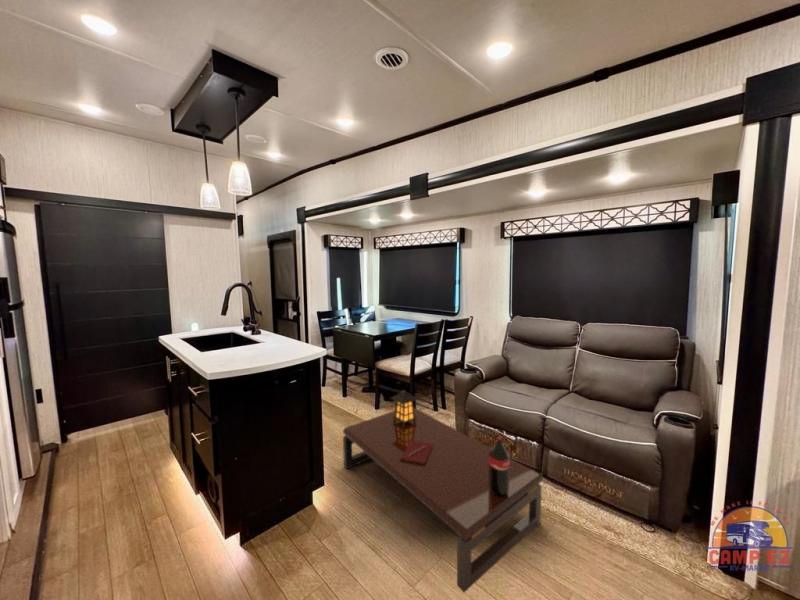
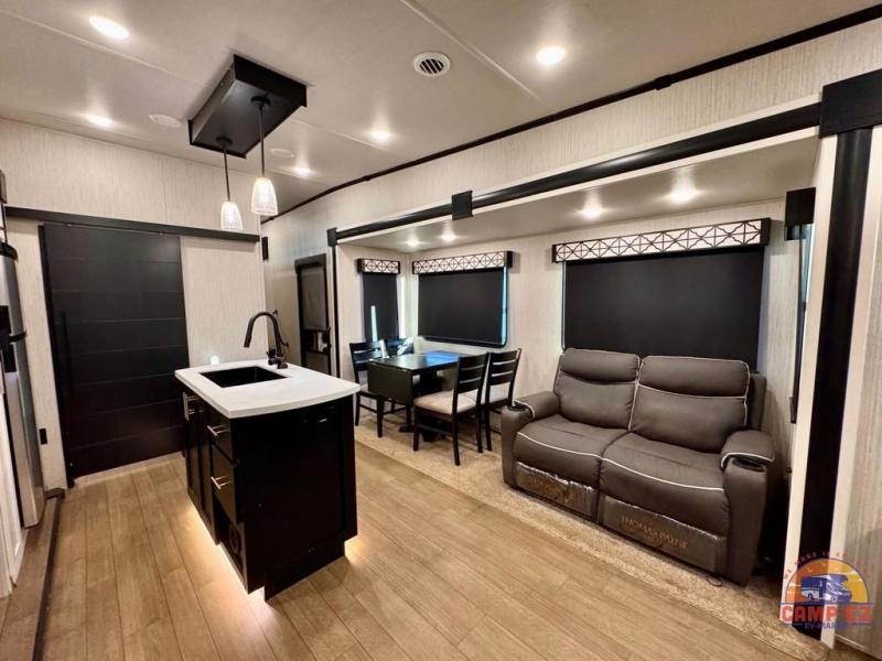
- coffee table [342,389,543,594]
